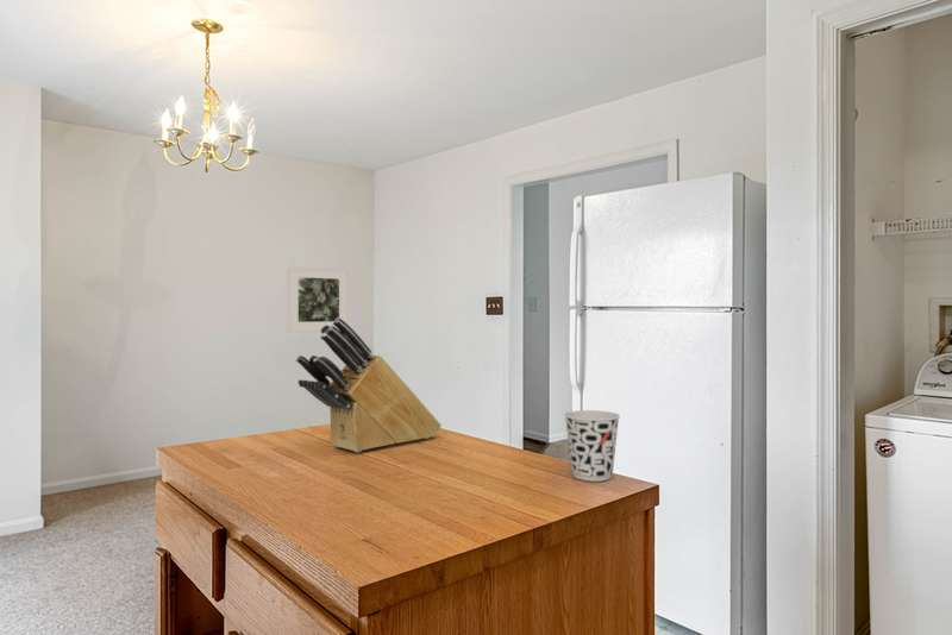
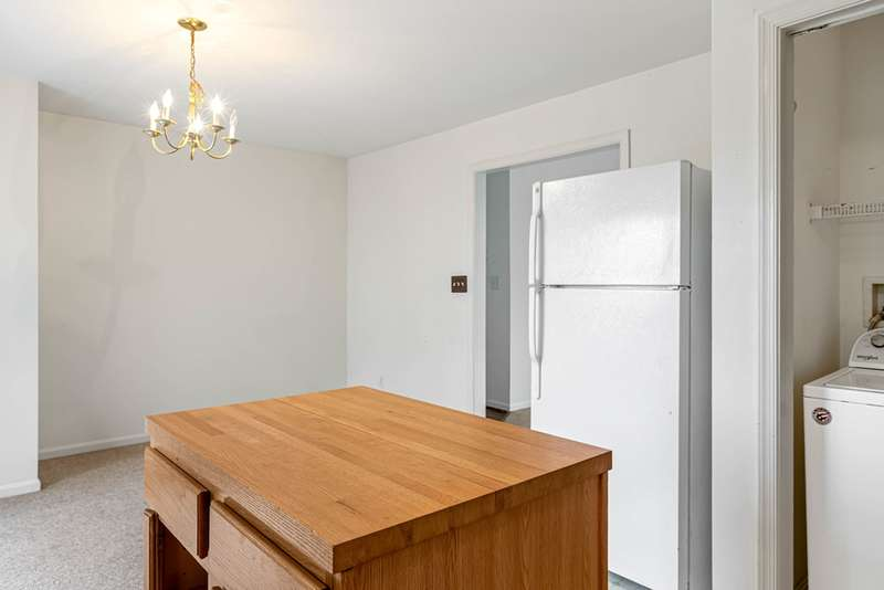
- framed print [286,265,350,334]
- knife block [295,318,443,453]
- cup [563,409,621,483]
